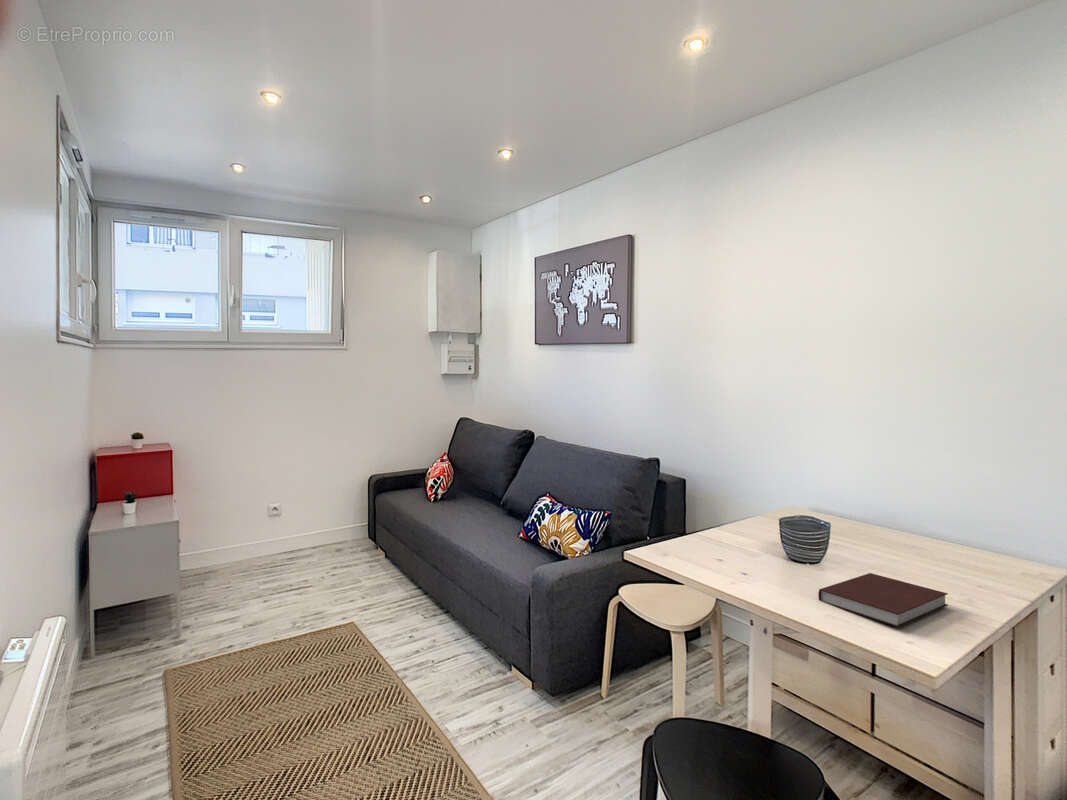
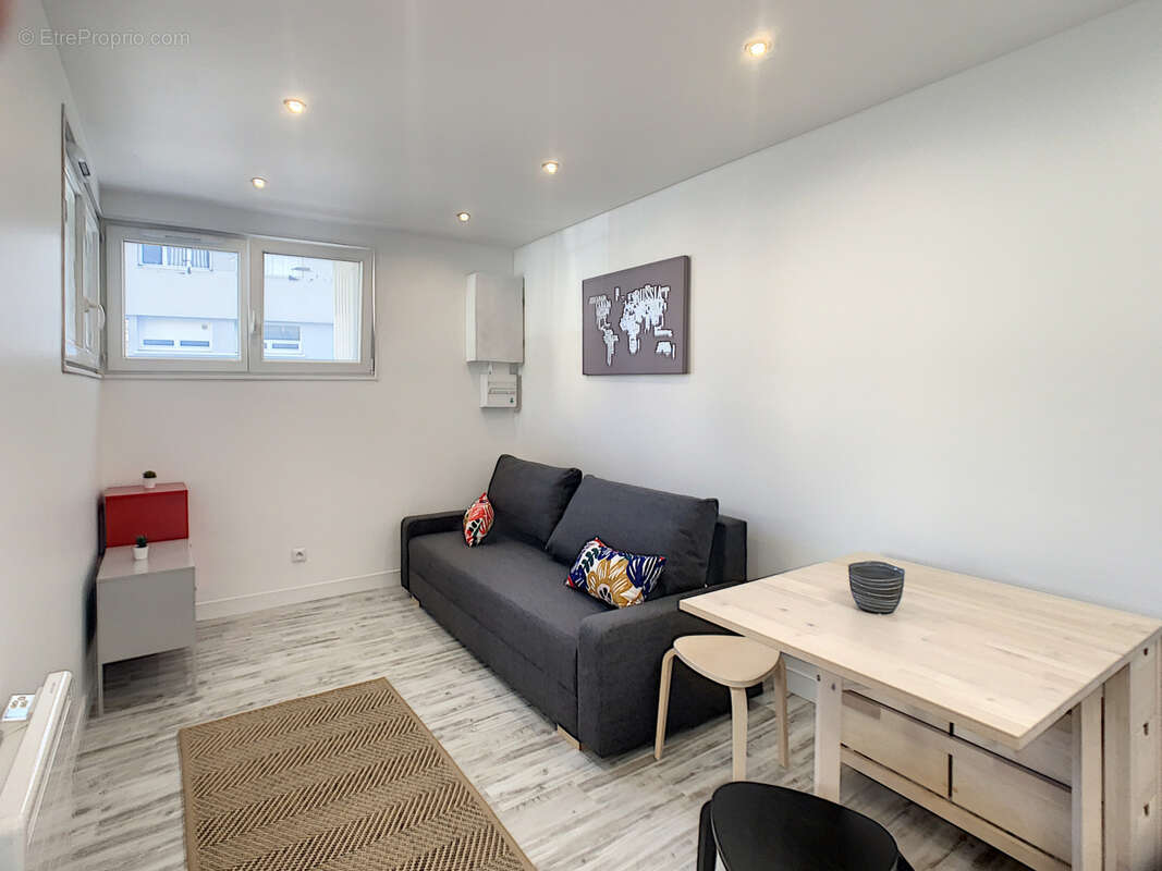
- notebook [817,572,949,628]
